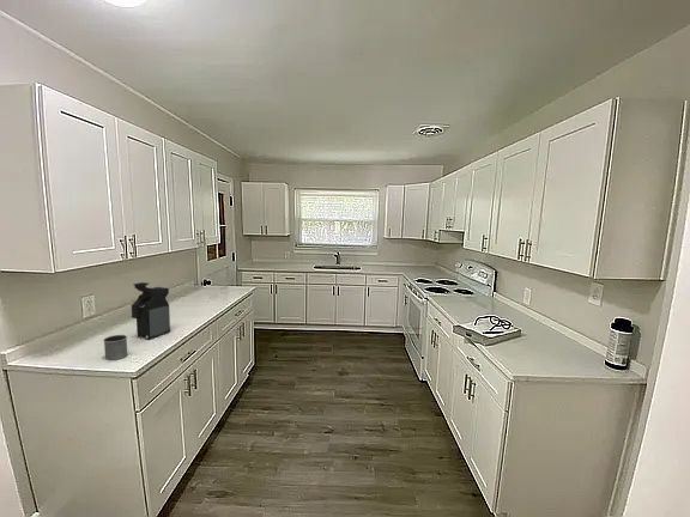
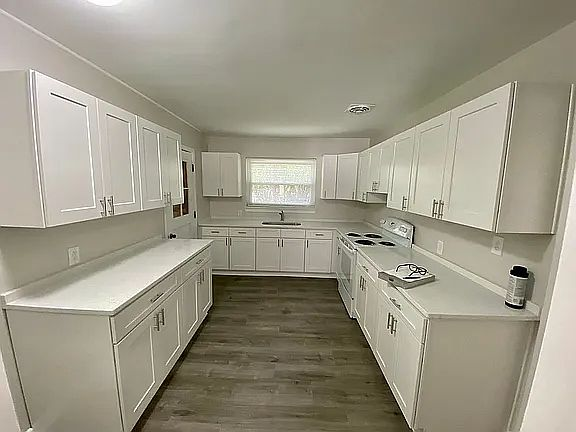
- mug [102,334,128,361]
- coffee maker [131,281,171,341]
